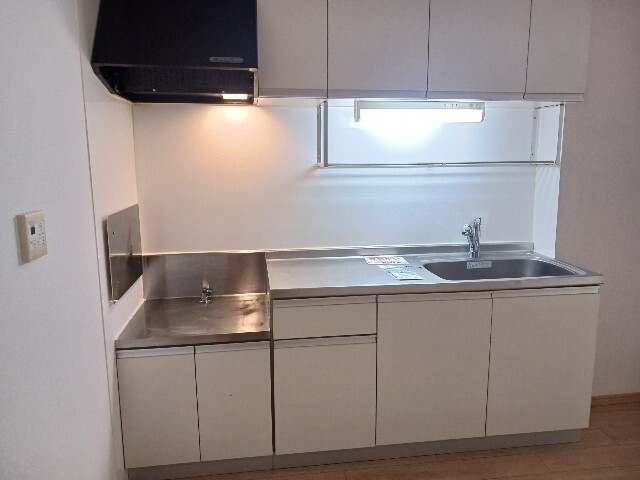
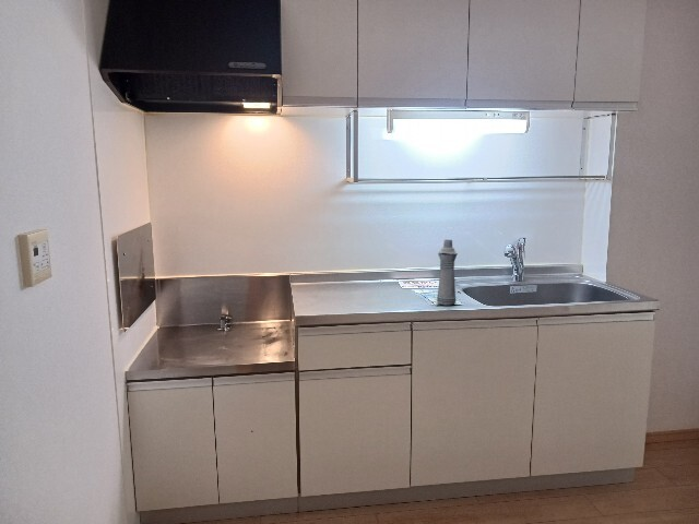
+ bottle [436,239,459,307]
